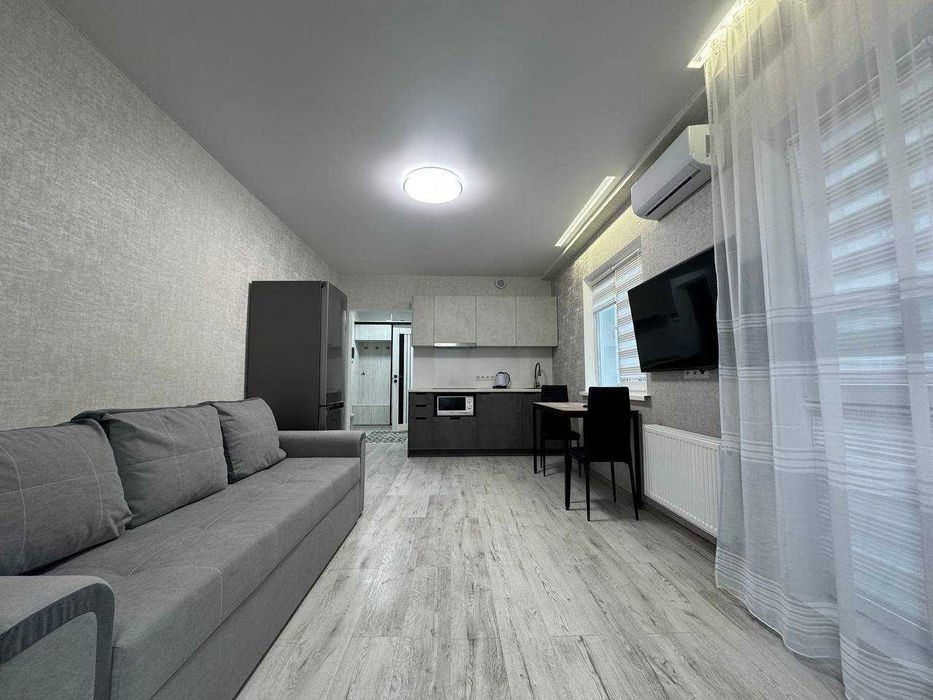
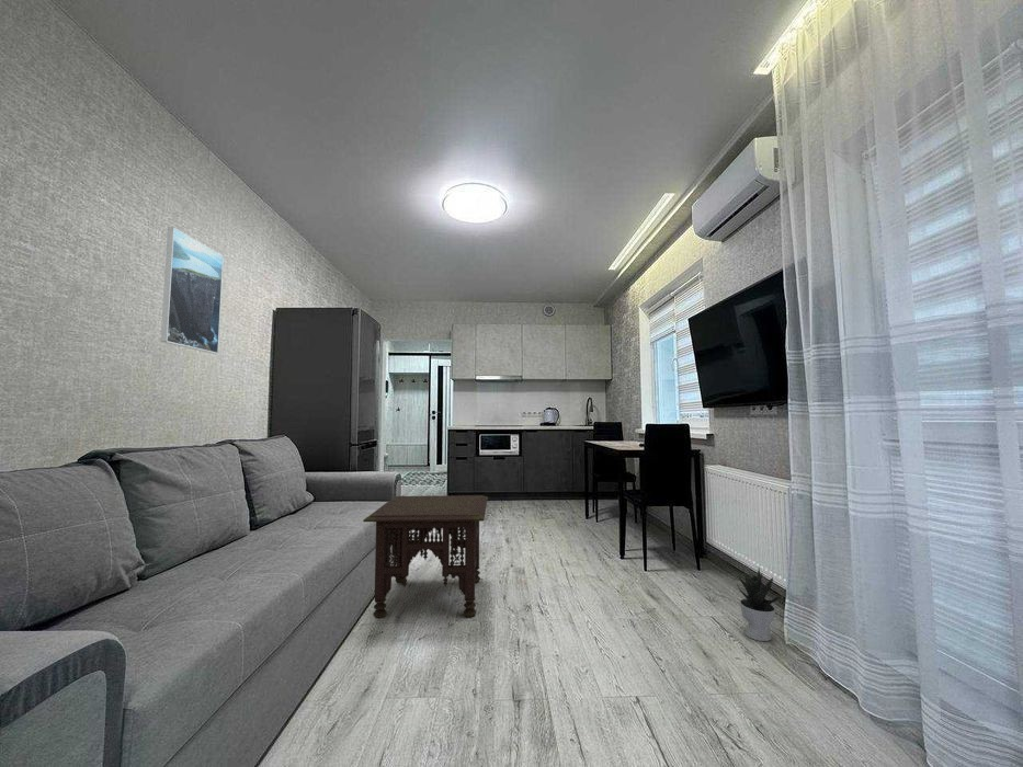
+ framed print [160,226,225,355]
+ potted plant [736,565,787,642]
+ side table [362,494,489,619]
